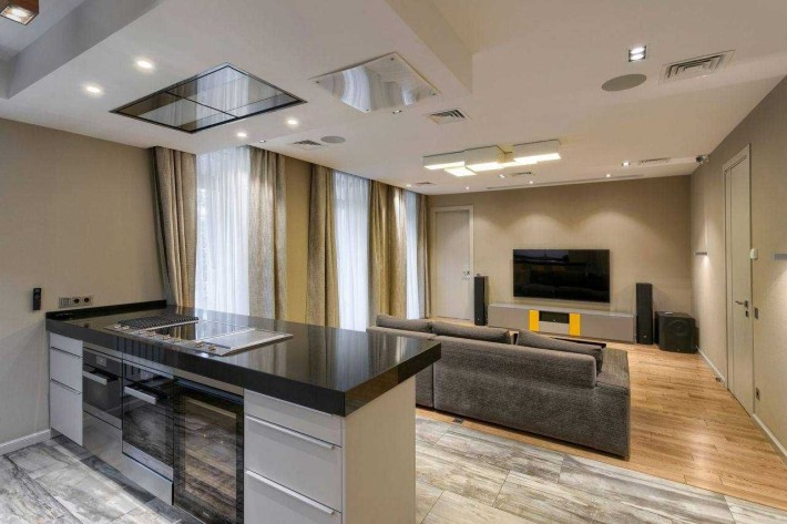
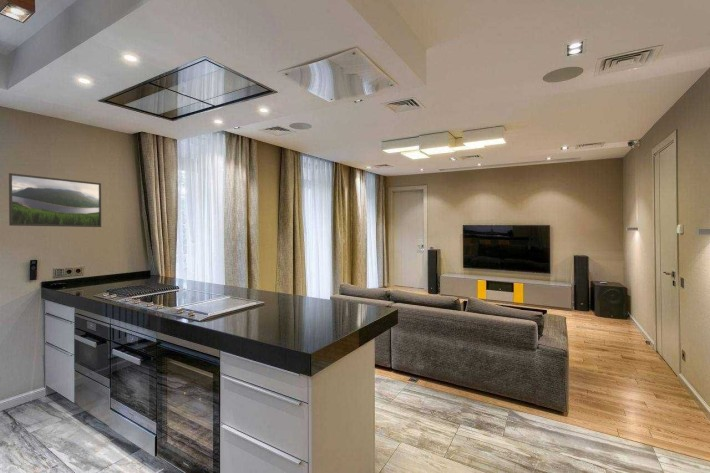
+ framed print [8,172,102,228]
